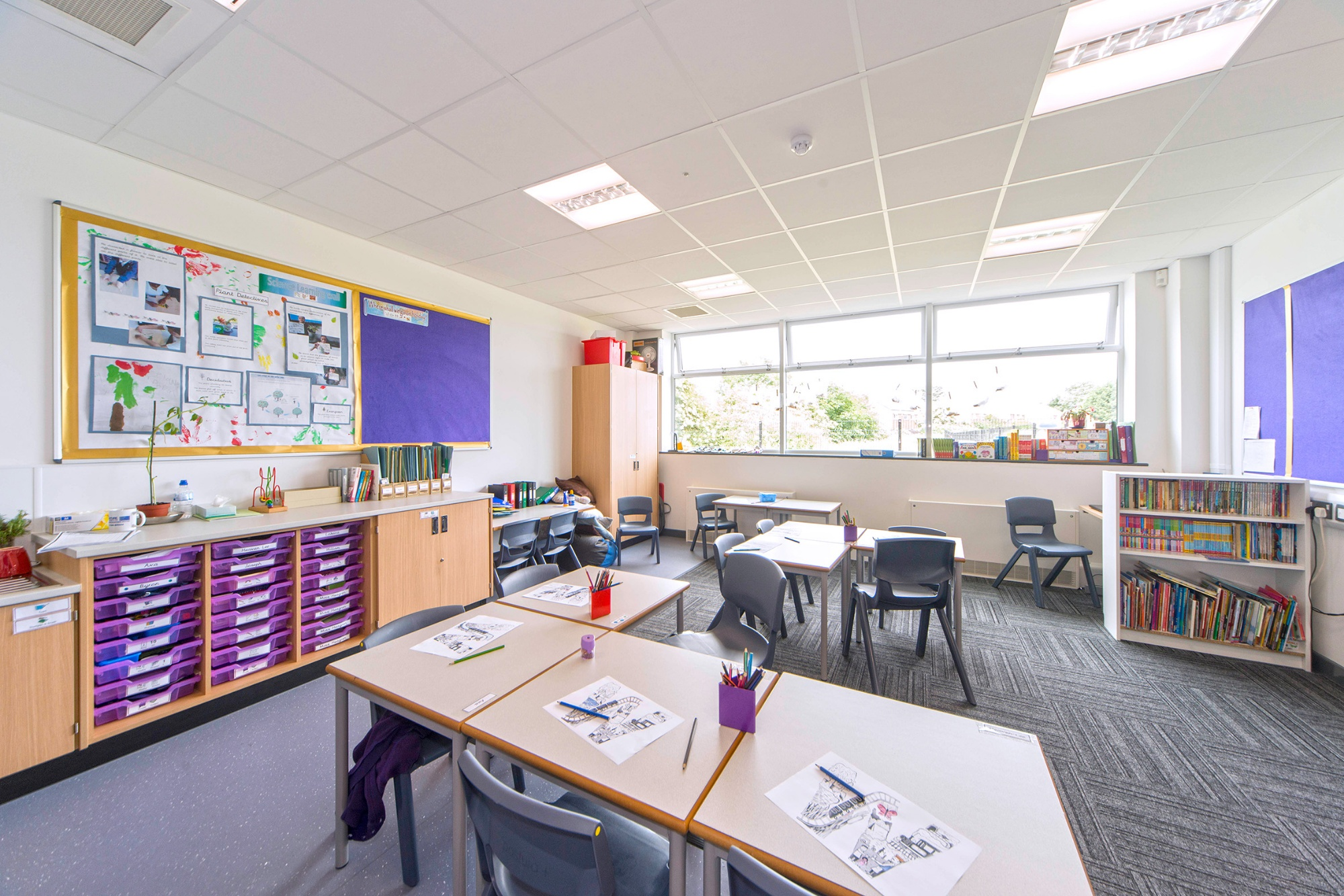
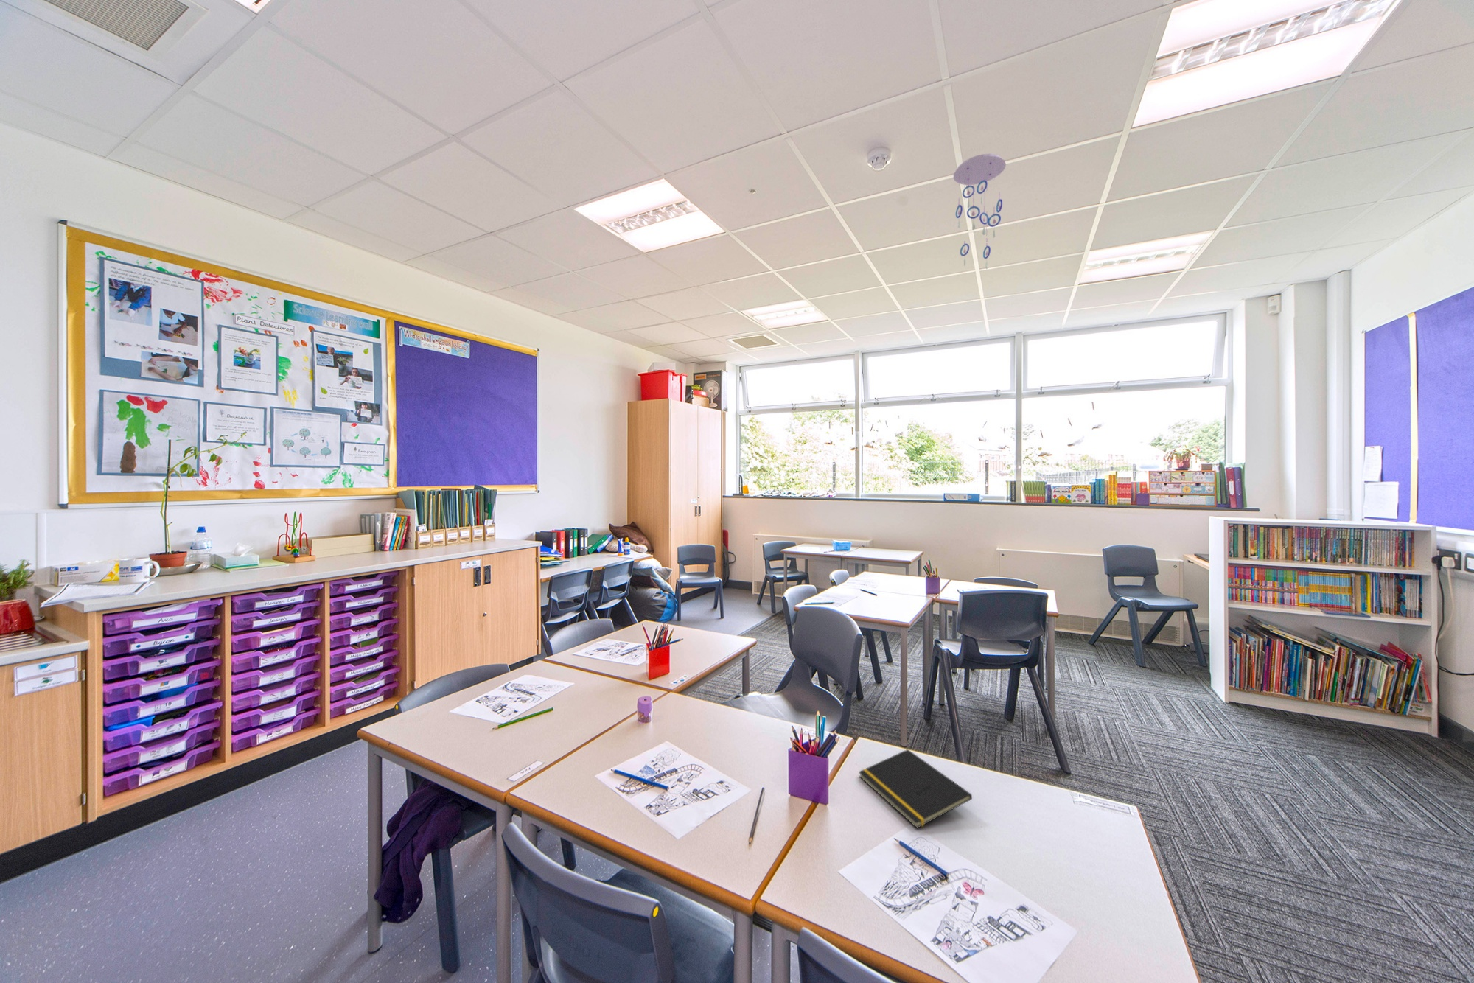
+ notepad [858,748,973,829]
+ ceiling mobile [953,154,1007,270]
